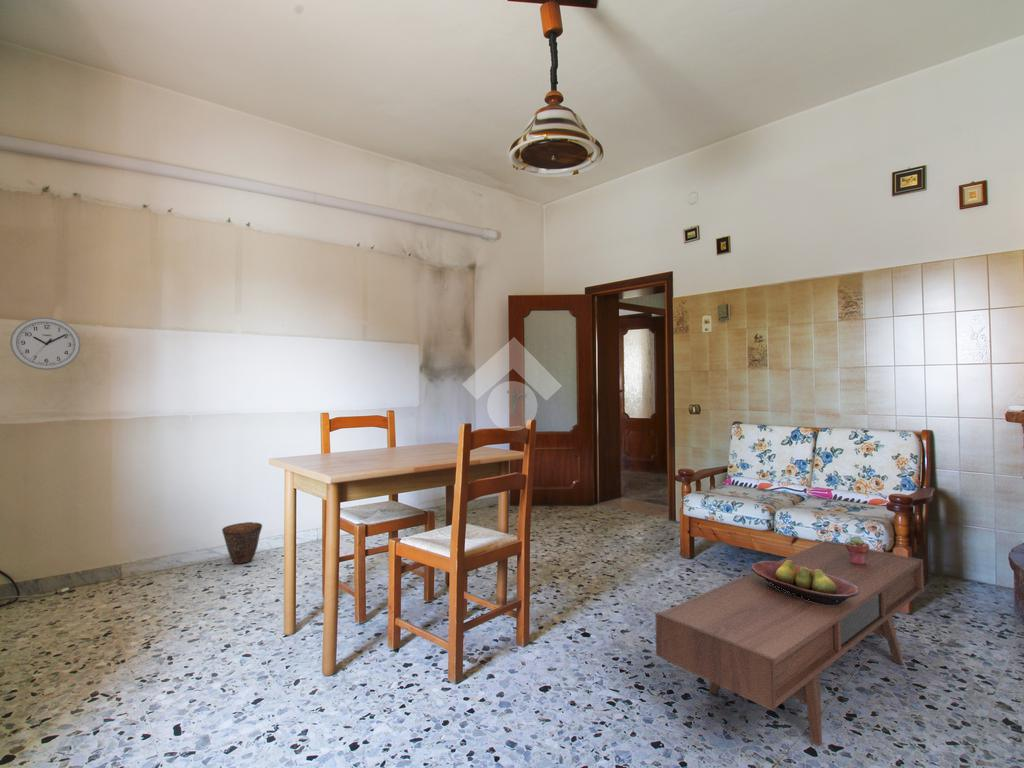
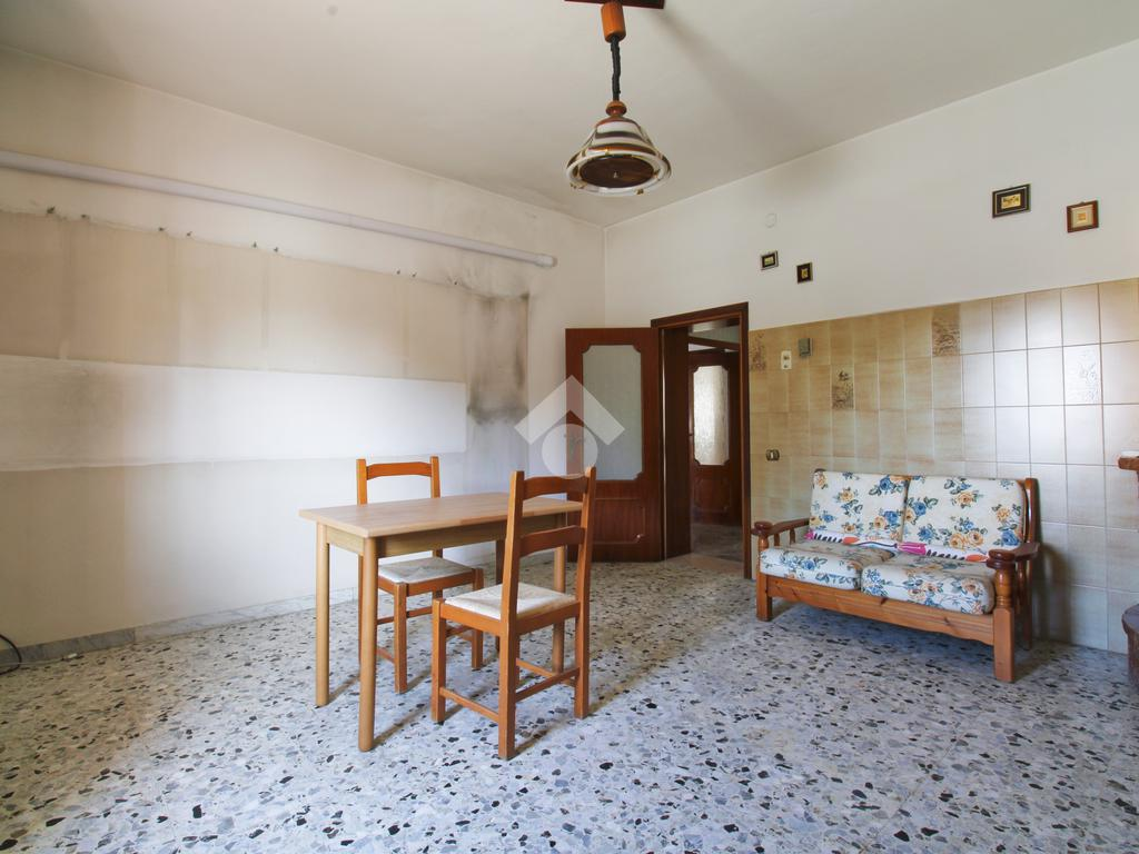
- wall clock [9,317,82,371]
- fruit bowl [751,560,860,605]
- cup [221,521,263,565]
- potted succulent [844,535,870,565]
- coffee table [654,539,925,747]
